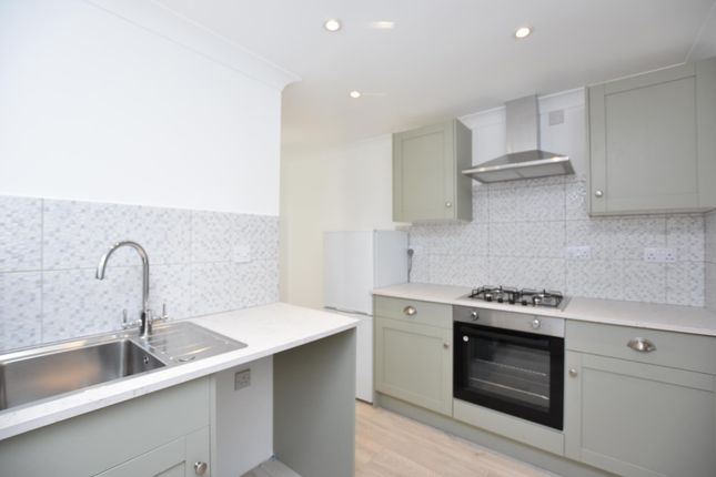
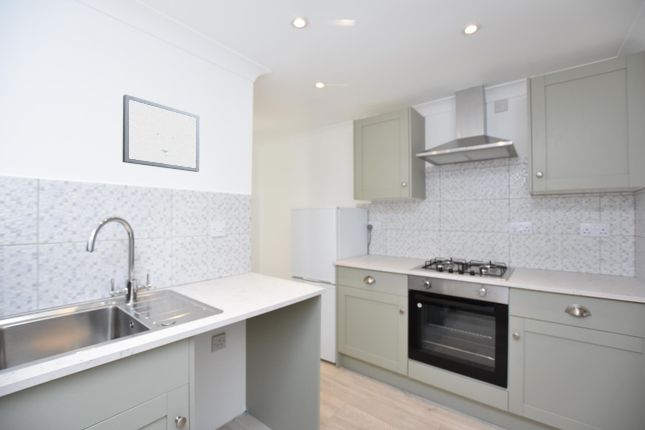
+ wall art [122,93,200,173]
